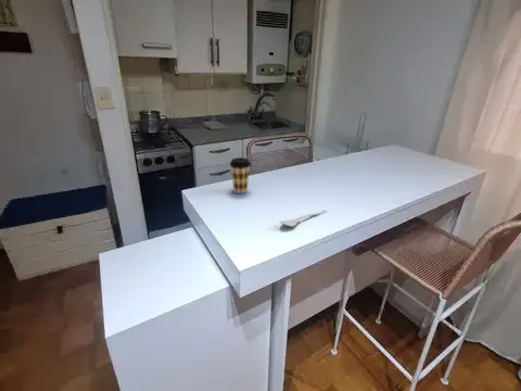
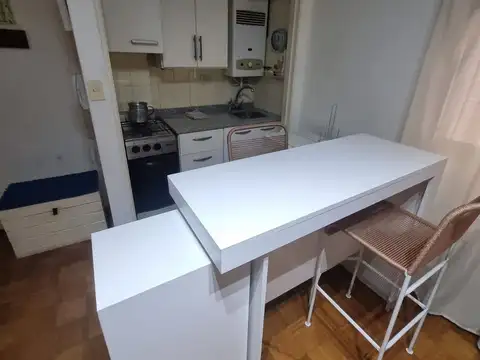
- spoon [279,209,328,228]
- coffee cup [229,156,252,194]
